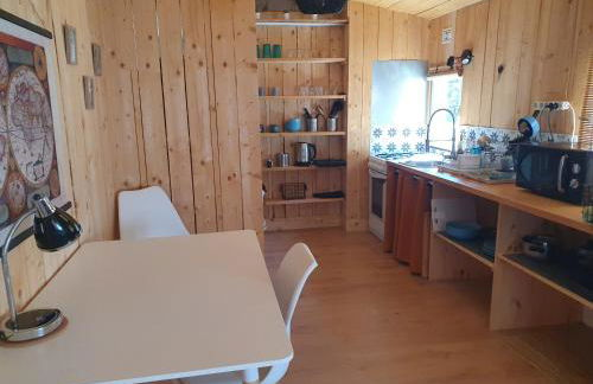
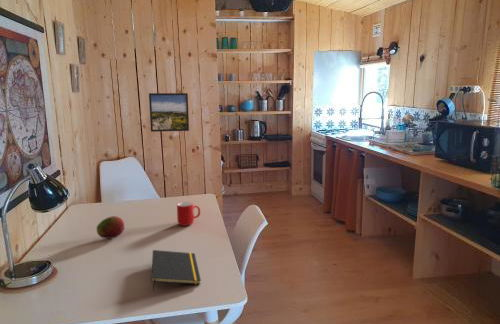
+ fruit [96,215,126,240]
+ notepad [151,249,202,292]
+ cup [176,201,201,227]
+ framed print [148,92,190,133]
